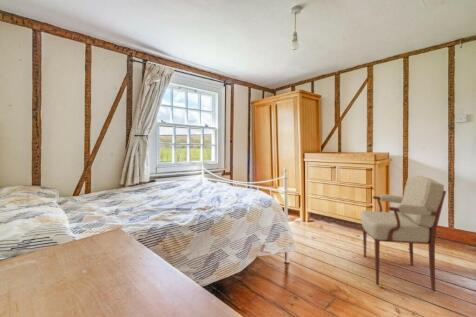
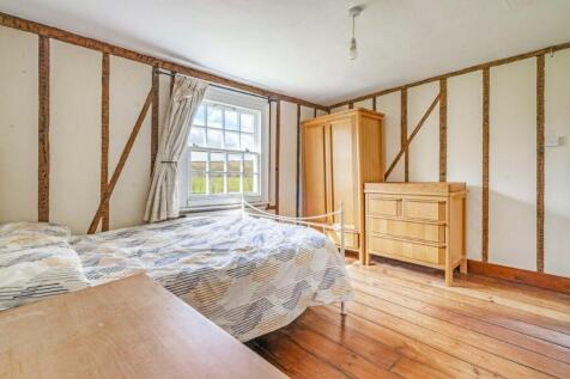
- armchair [360,175,447,292]
